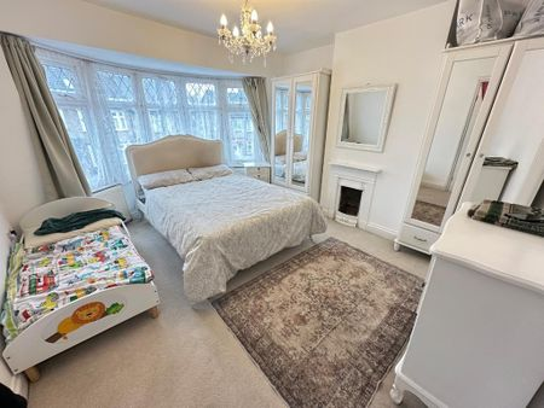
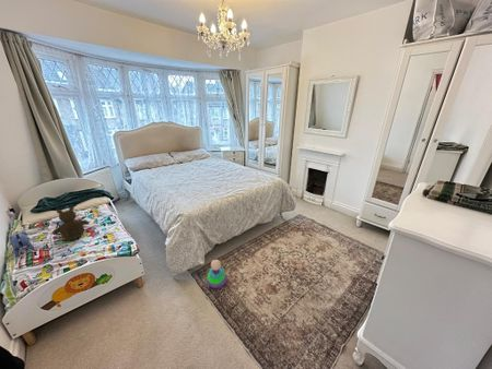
+ plush toy [8,229,35,257]
+ stacking toy [206,258,227,289]
+ teddy bear [51,205,90,241]
